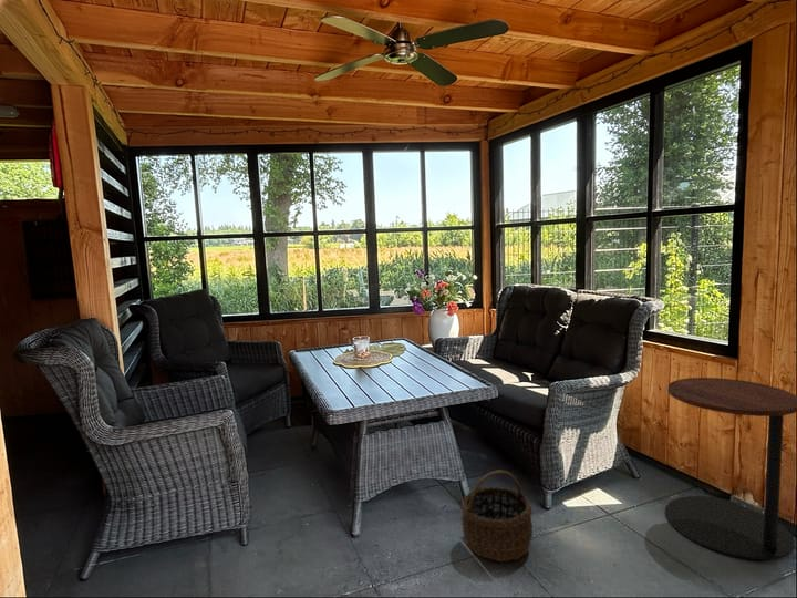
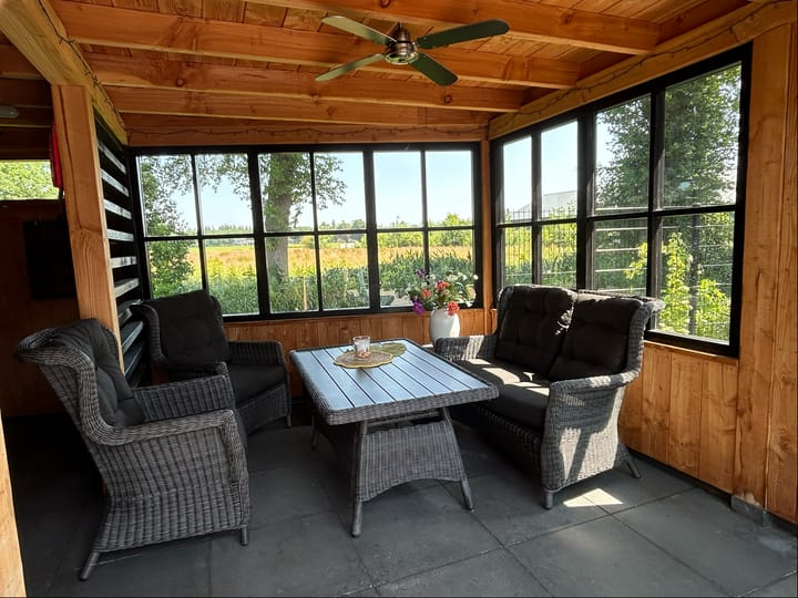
- side table [664,377,797,561]
- wicker basket [460,470,534,563]
